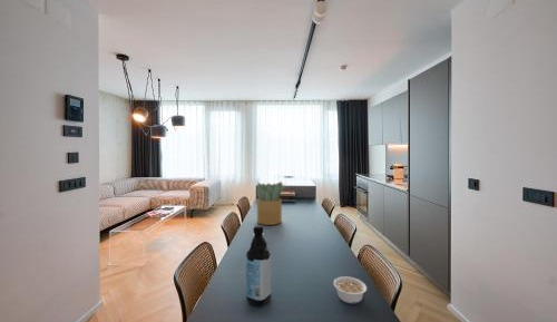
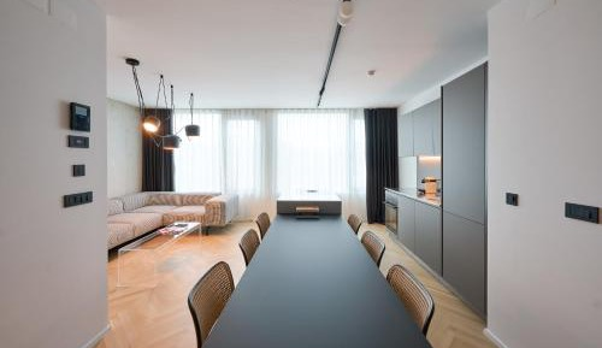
- water bottle [245,225,272,306]
- potted plant [256,180,287,226]
- legume [332,275,368,305]
